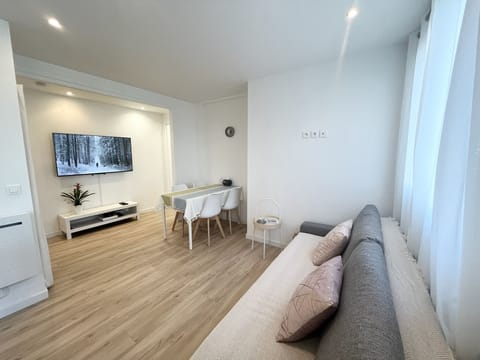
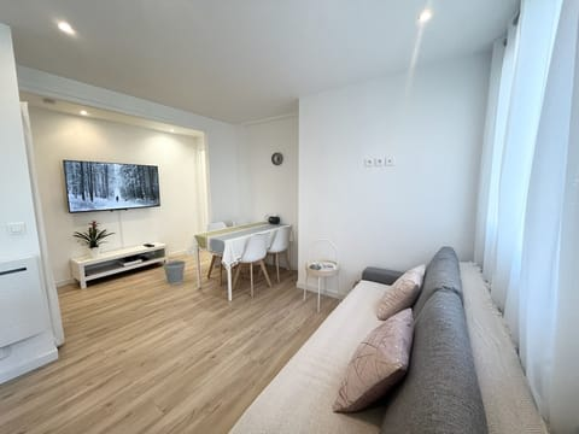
+ wastebasket [162,259,187,286]
